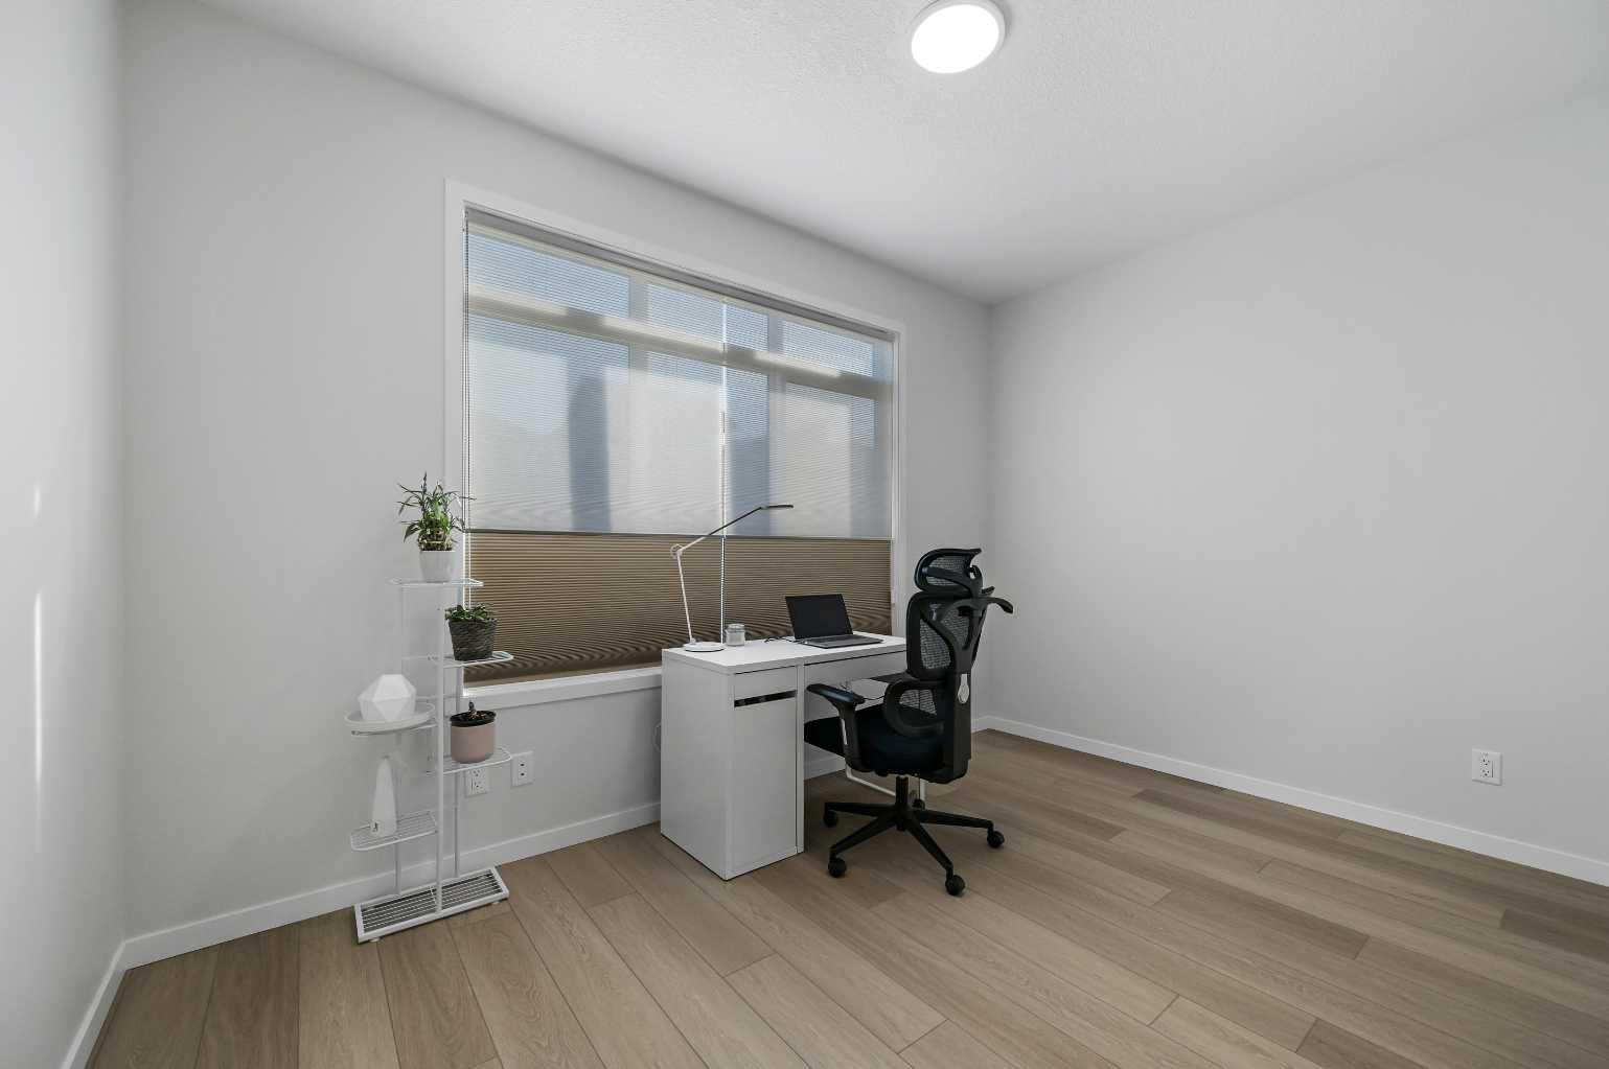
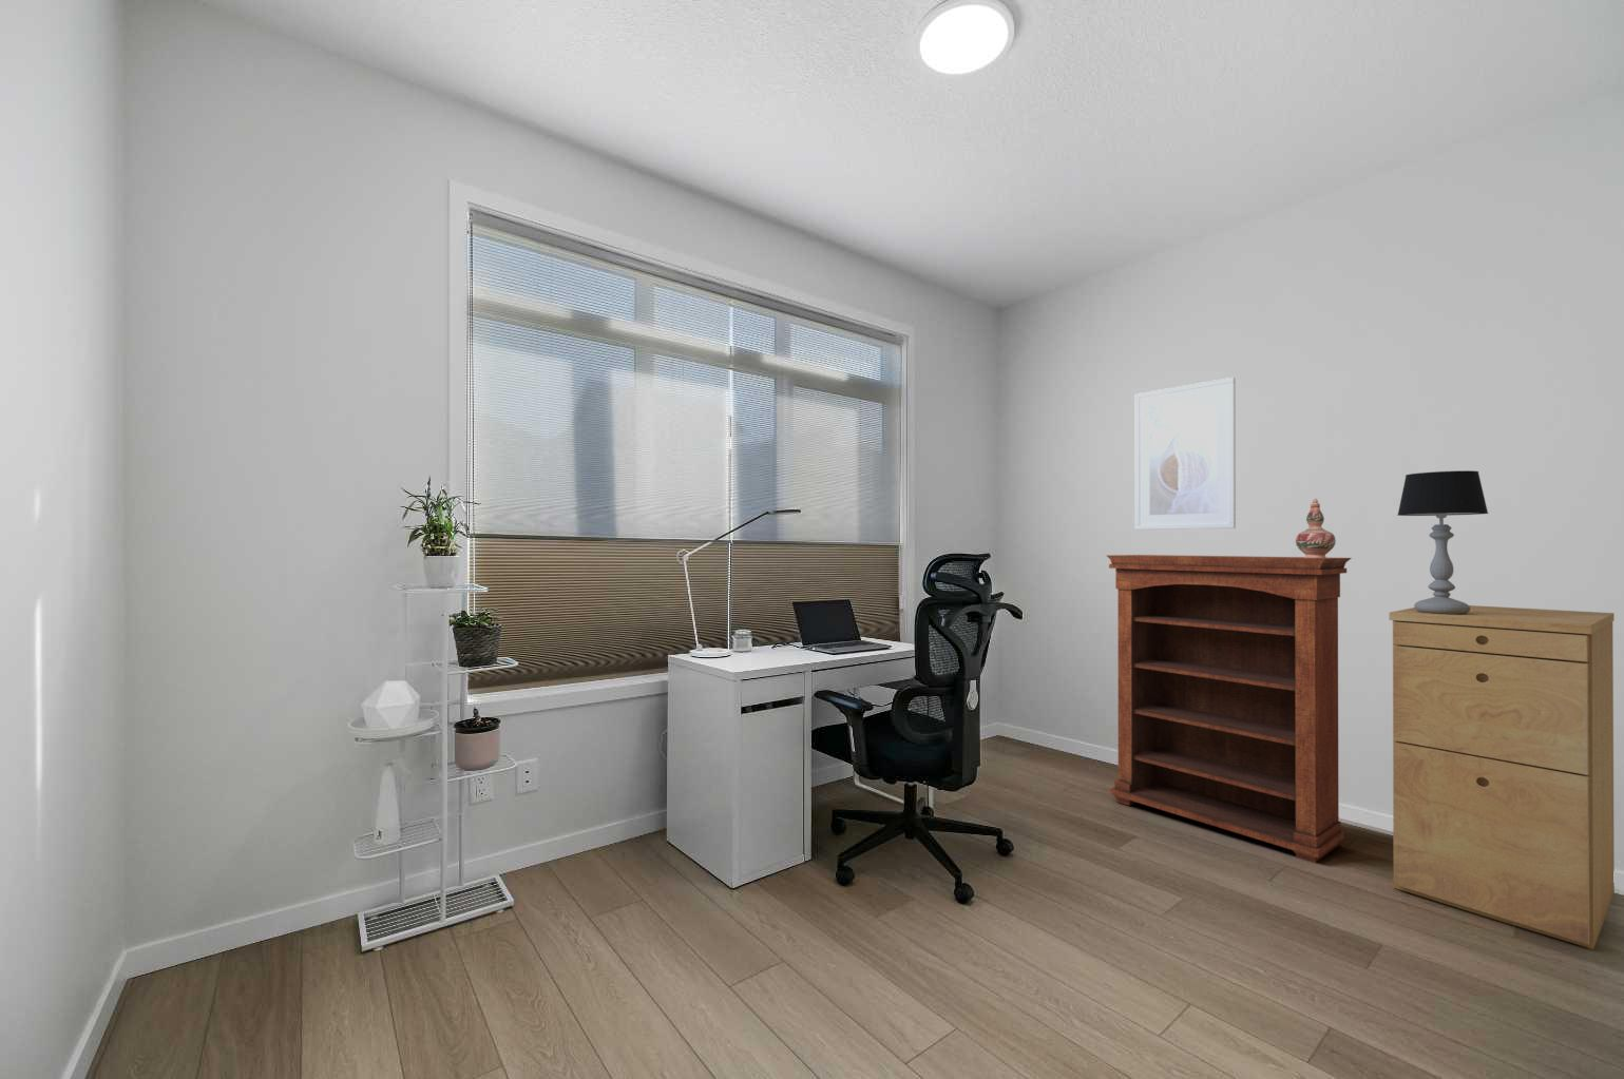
+ bookshelf [1106,554,1353,863]
+ table lamp [1396,470,1489,615]
+ filing cabinet [1388,605,1616,950]
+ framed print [1135,377,1237,531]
+ decorative vase [1295,497,1337,558]
